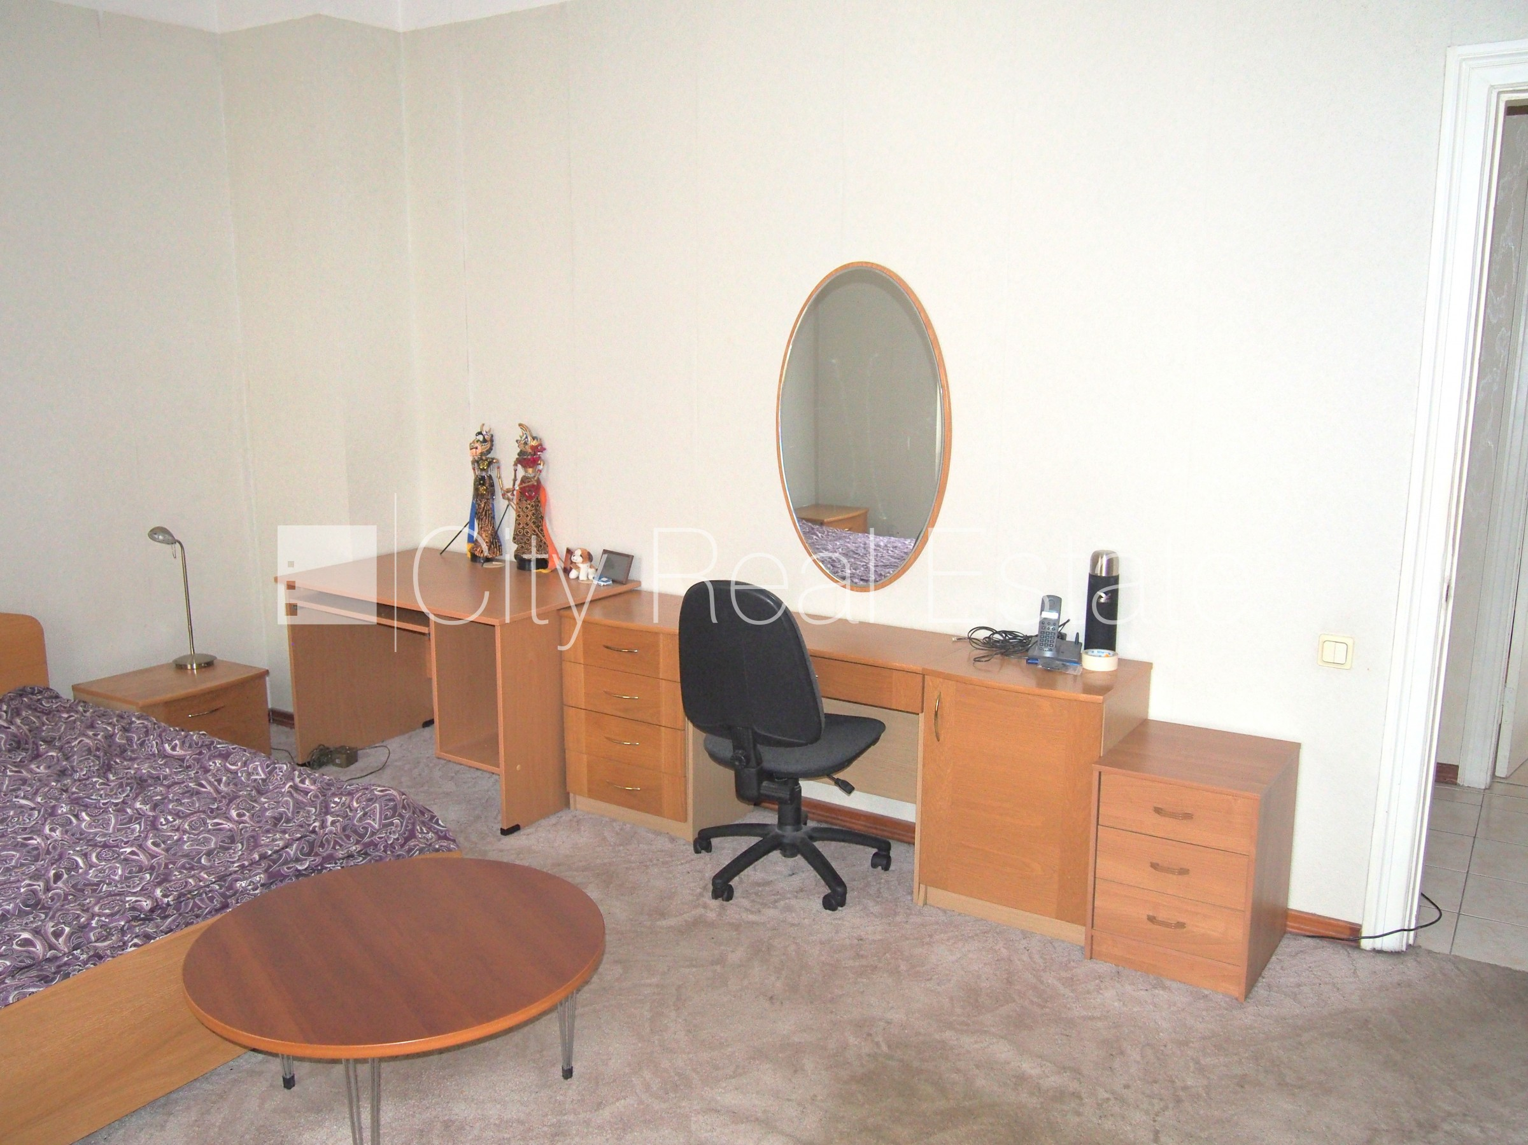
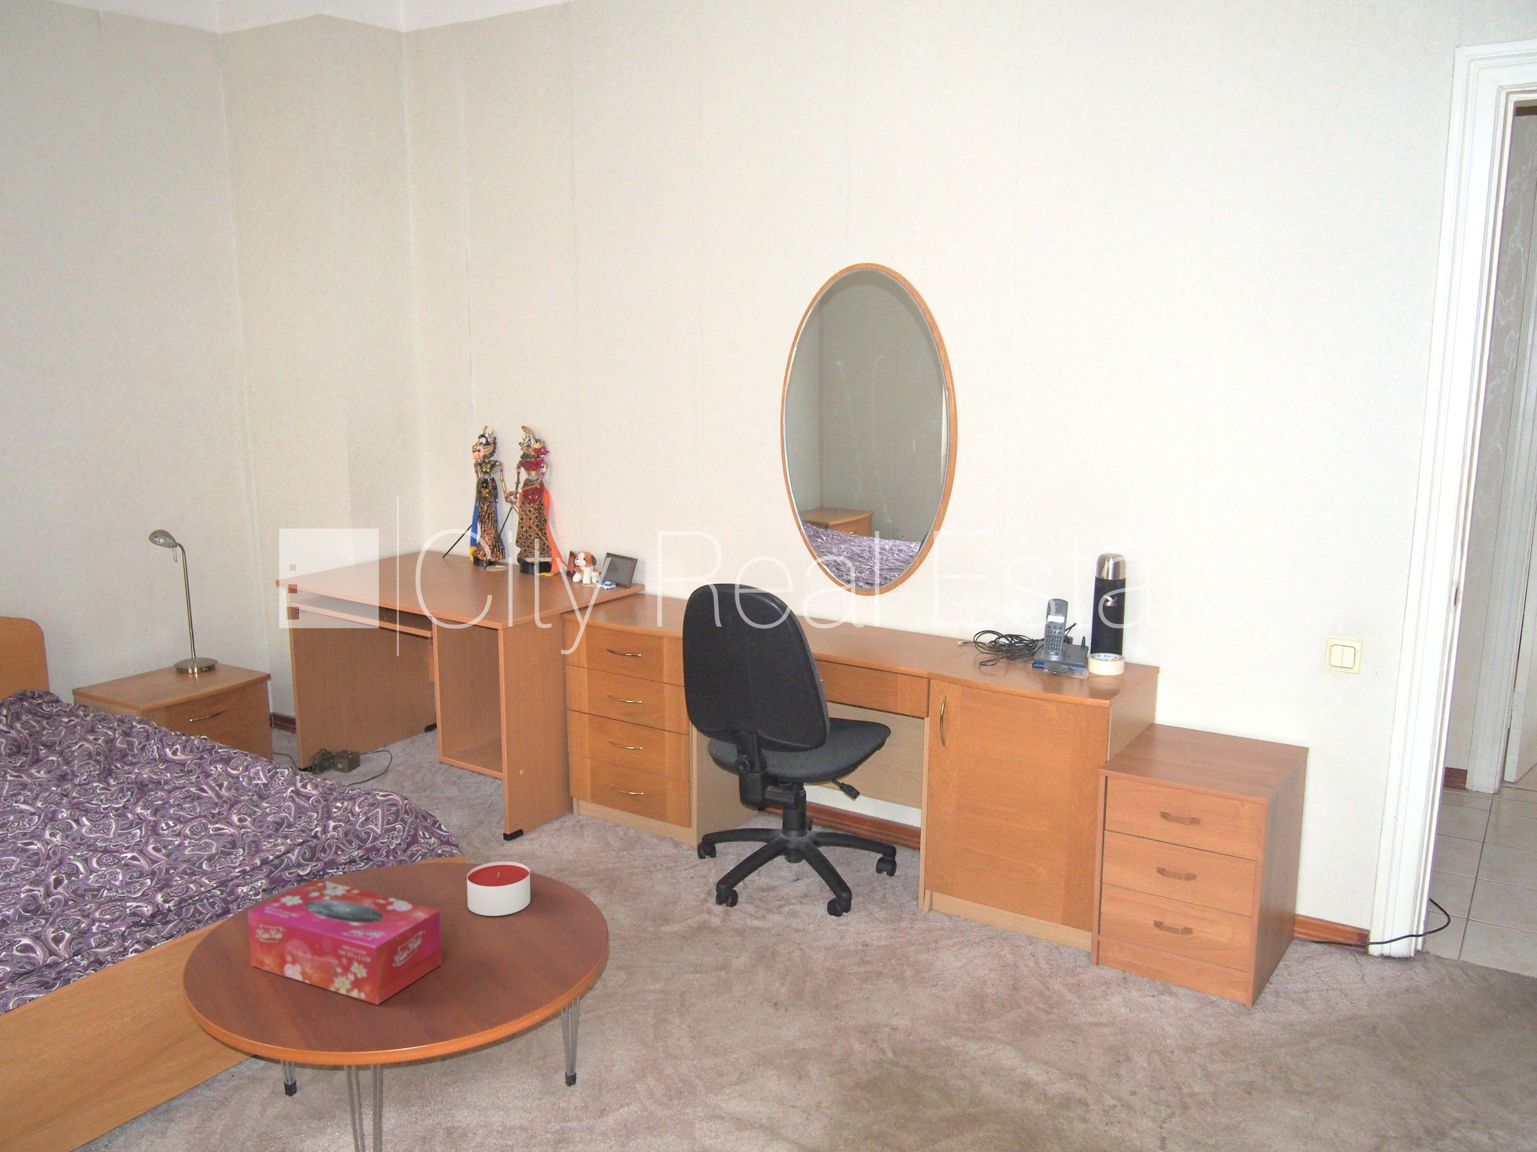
+ candle [466,860,531,916]
+ tissue box [247,879,443,1006]
